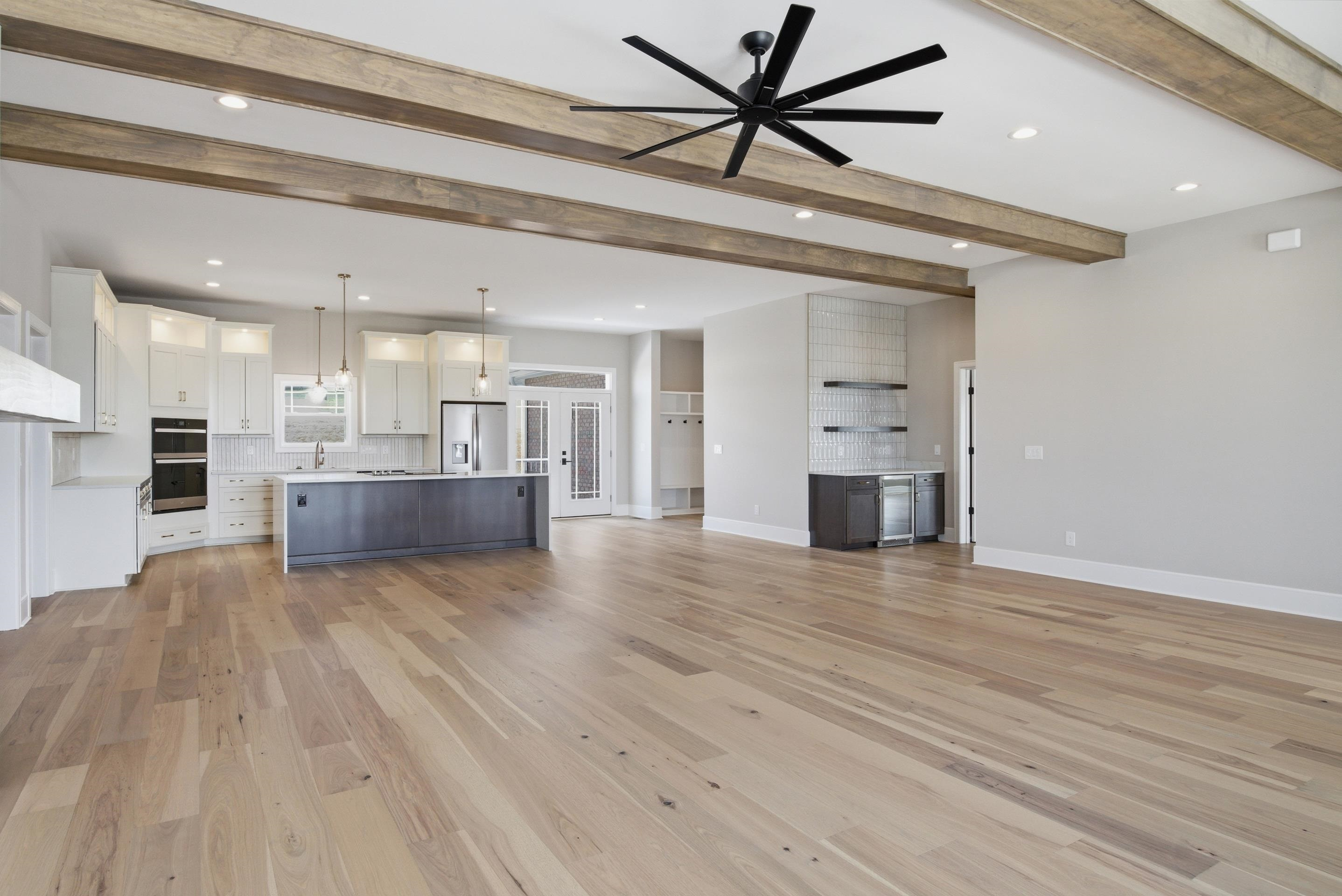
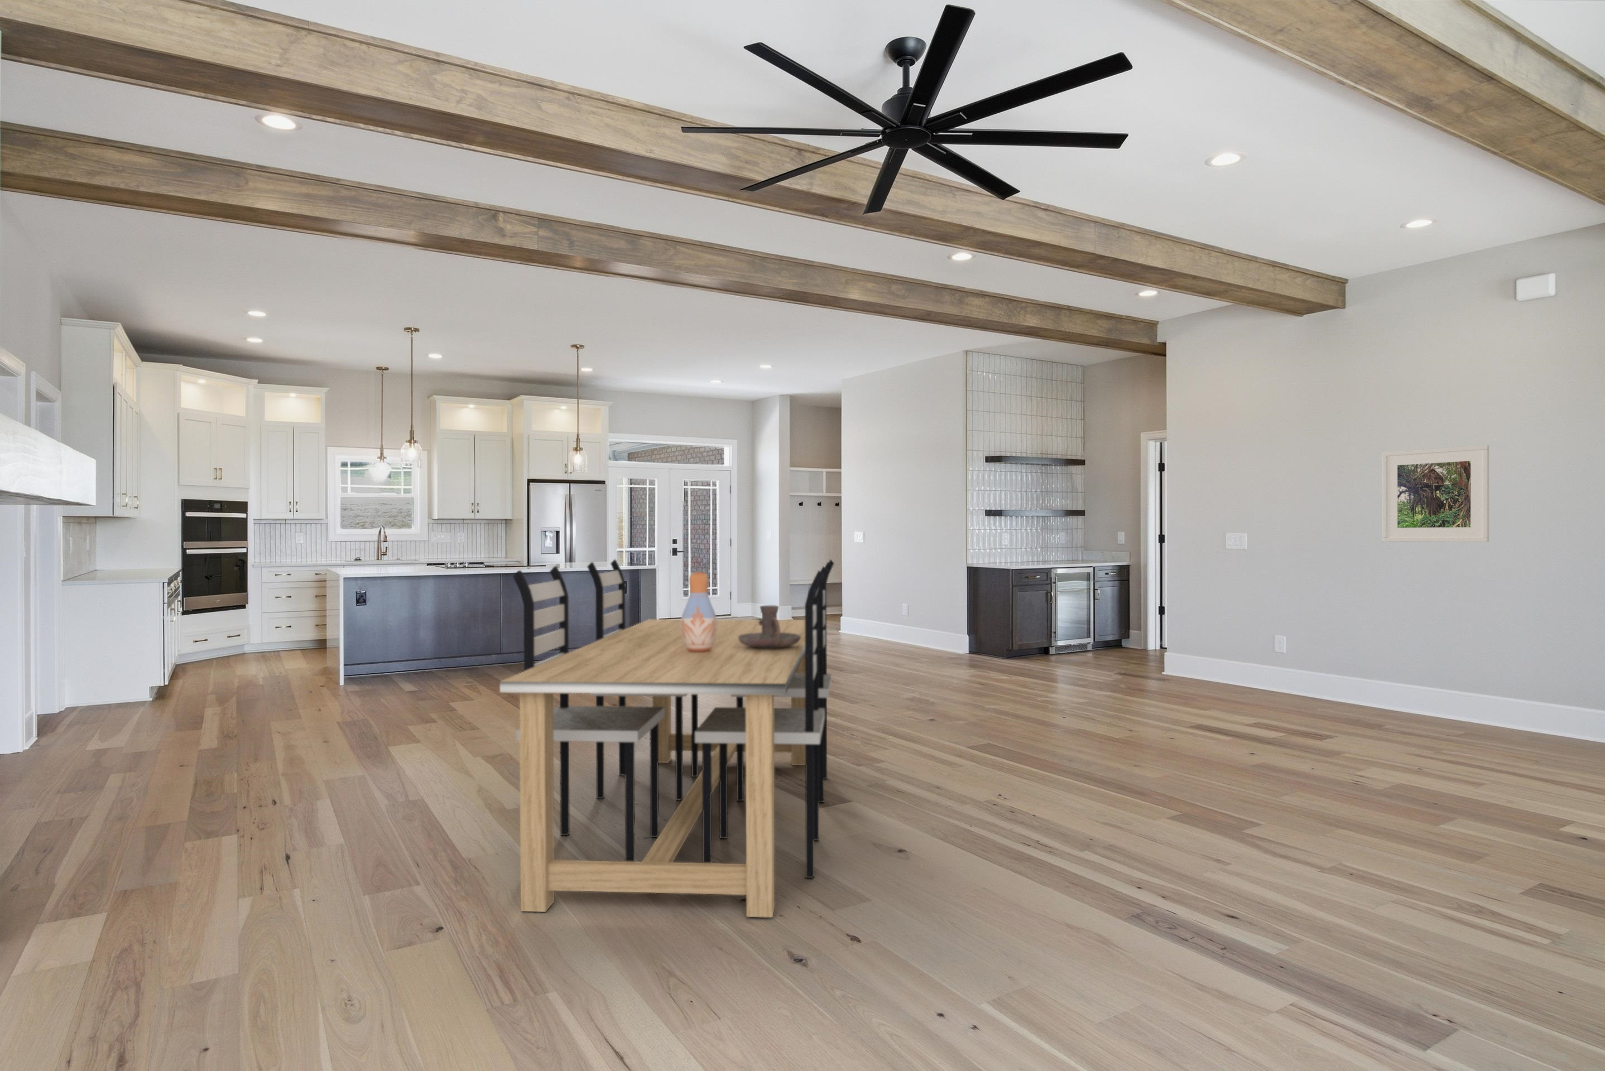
+ vase [681,571,718,653]
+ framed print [1381,445,1489,543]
+ dining set [500,558,835,918]
+ candle holder [738,605,801,649]
